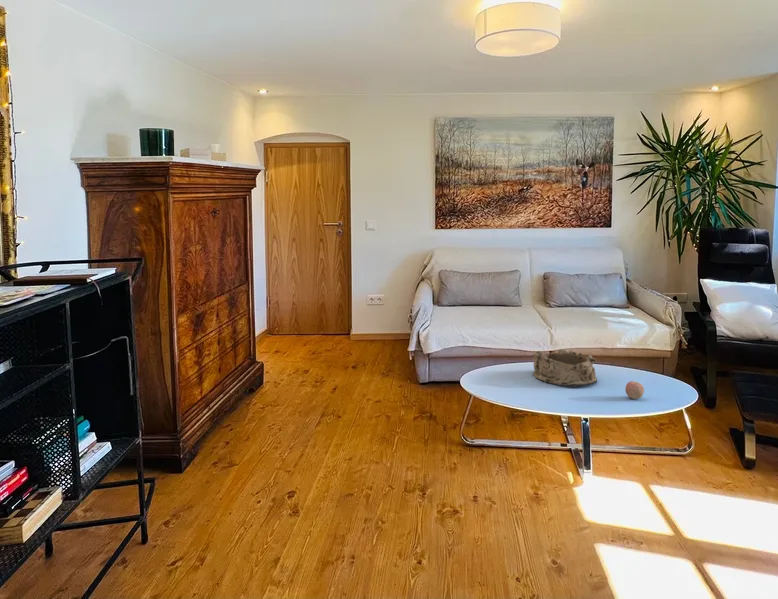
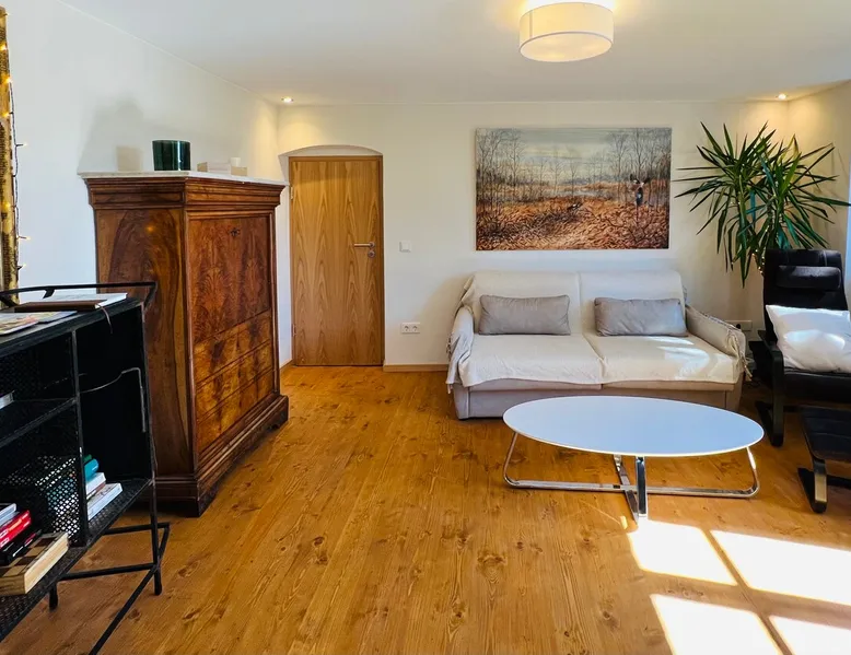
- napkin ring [532,348,598,387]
- apple [624,380,645,400]
